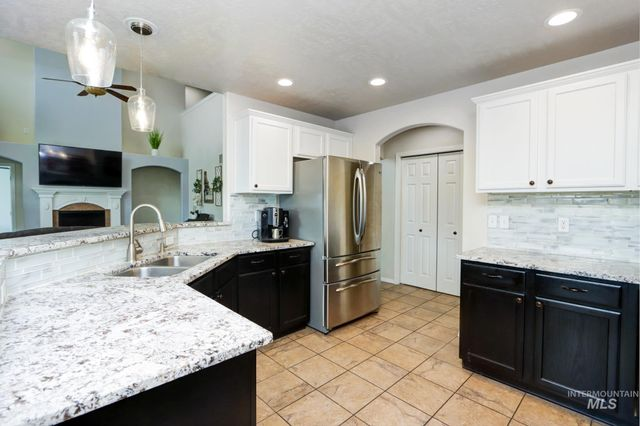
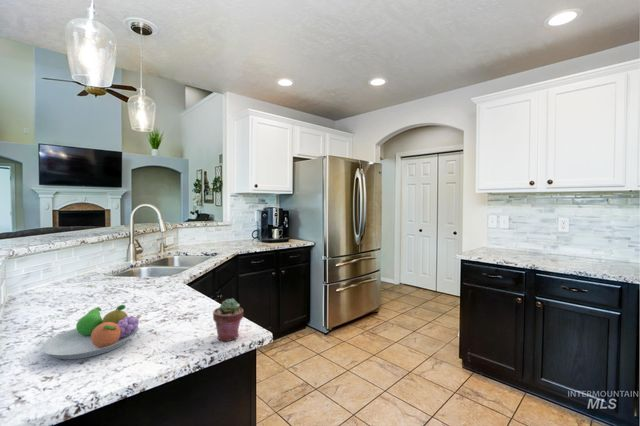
+ fruit bowl [40,304,140,360]
+ potted succulent [212,297,244,342]
